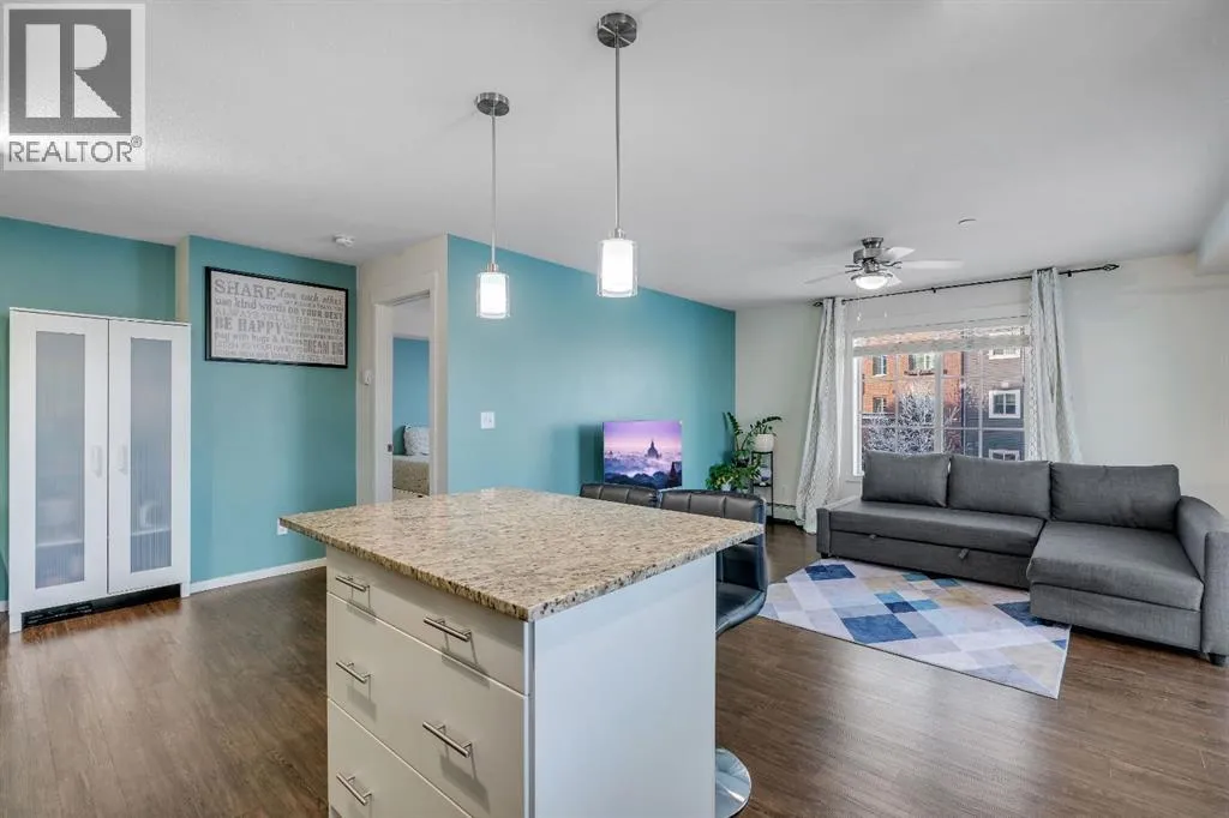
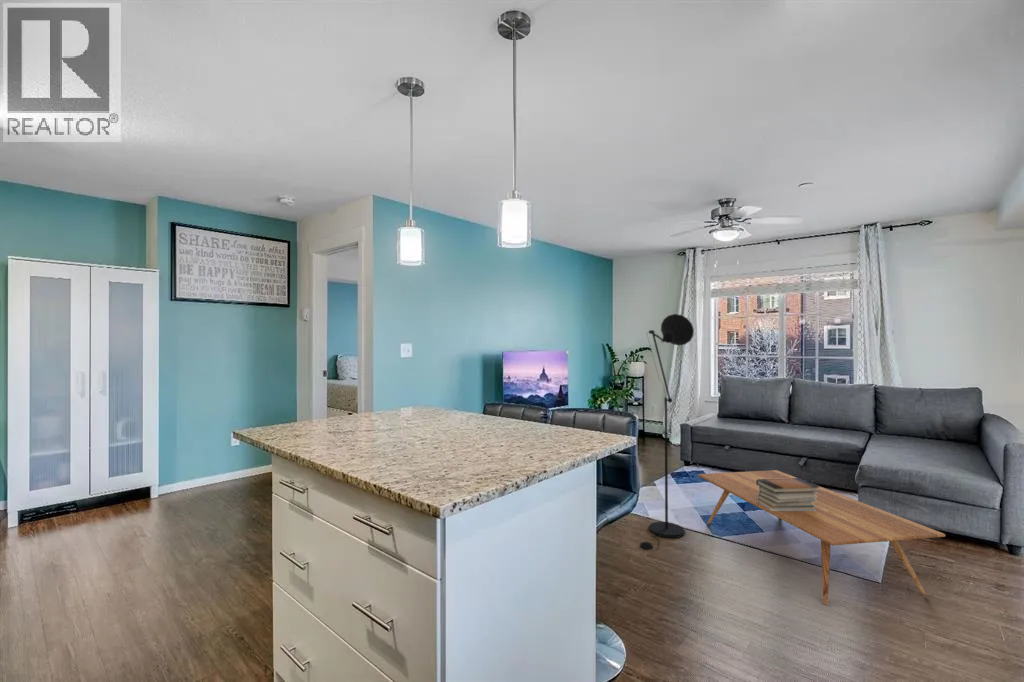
+ book stack [756,477,819,511]
+ floor lamp [639,313,695,552]
+ coffee table [697,469,946,605]
